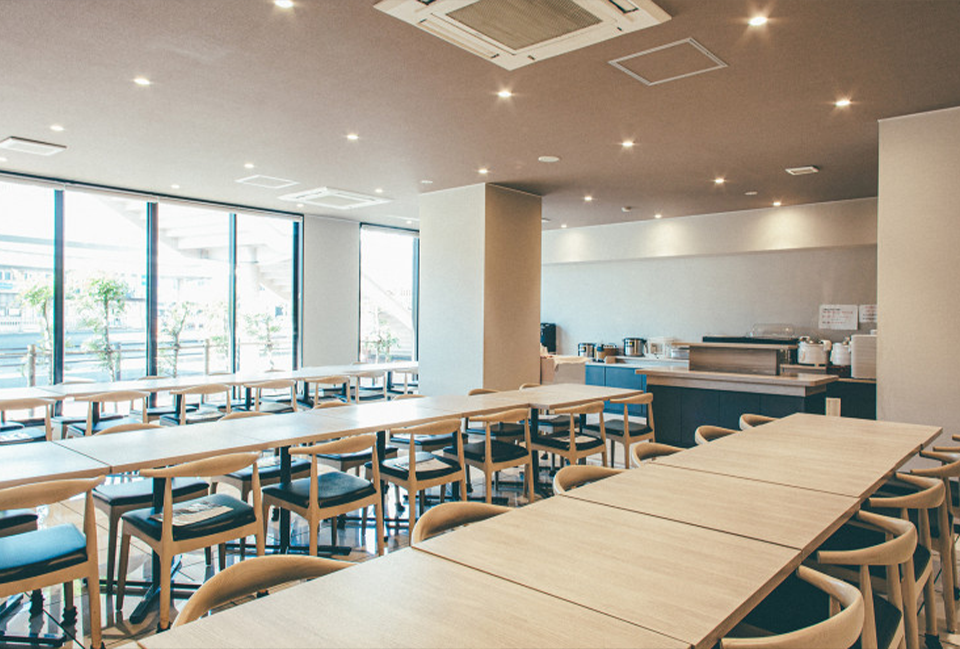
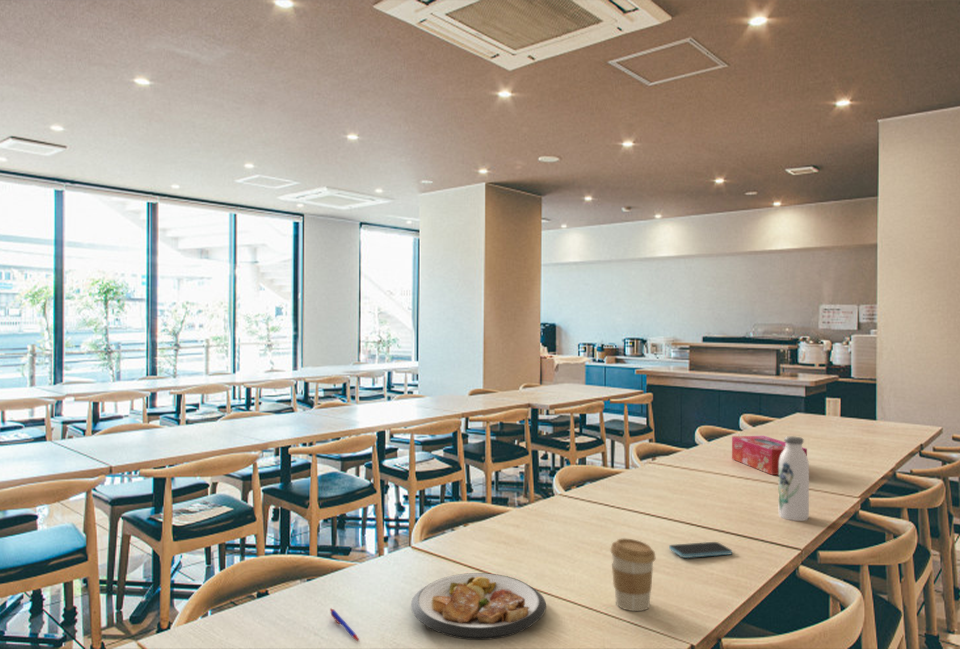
+ pen [329,607,360,643]
+ coffee cup [609,537,656,612]
+ tissue box [731,435,808,476]
+ plate [410,572,547,641]
+ smartphone [668,541,733,559]
+ water bottle [778,435,810,522]
